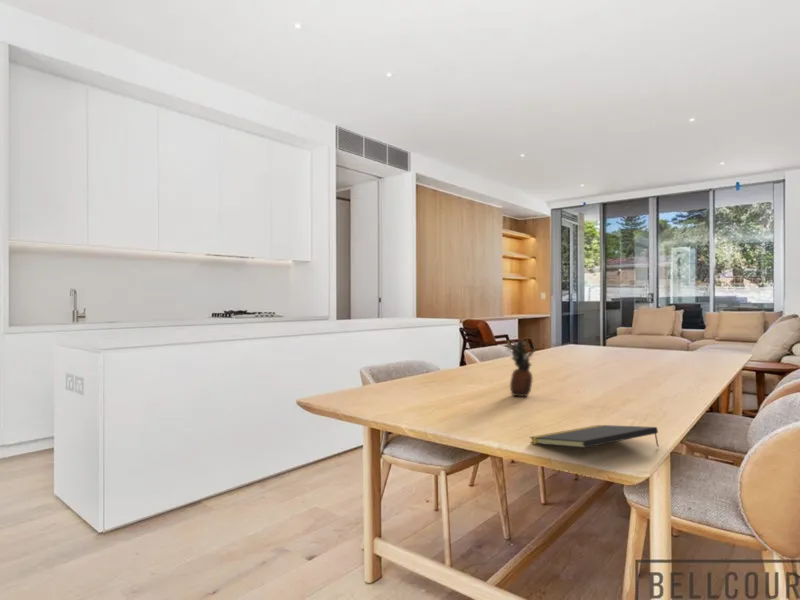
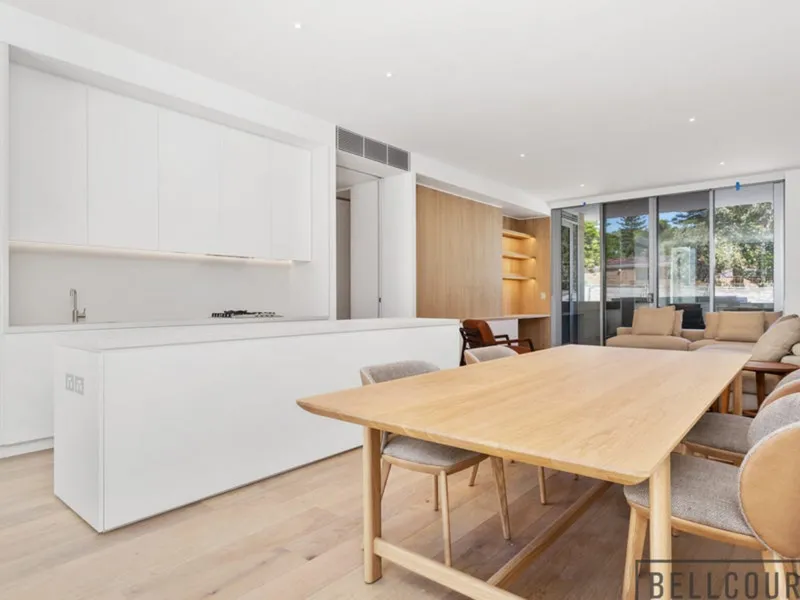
- fruit [504,338,536,398]
- notepad [529,424,660,449]
